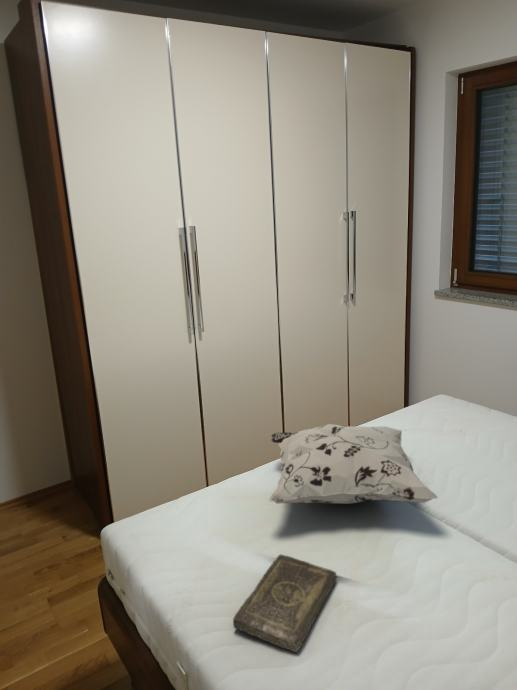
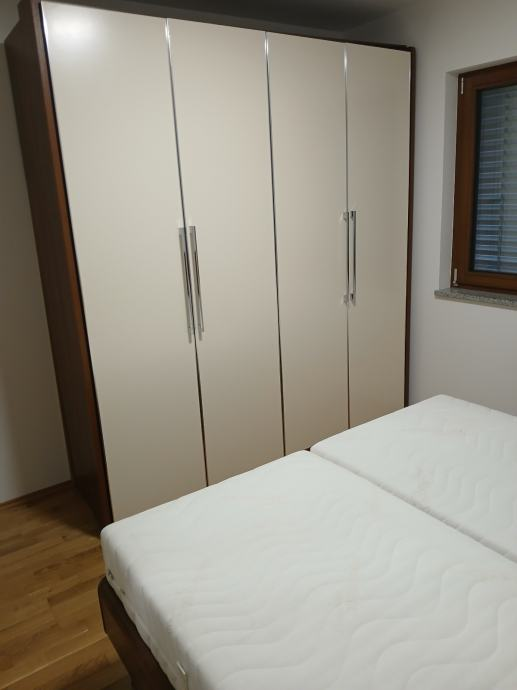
- book [232,553,337,653]
- decorative pillow [268,423,438,505]
